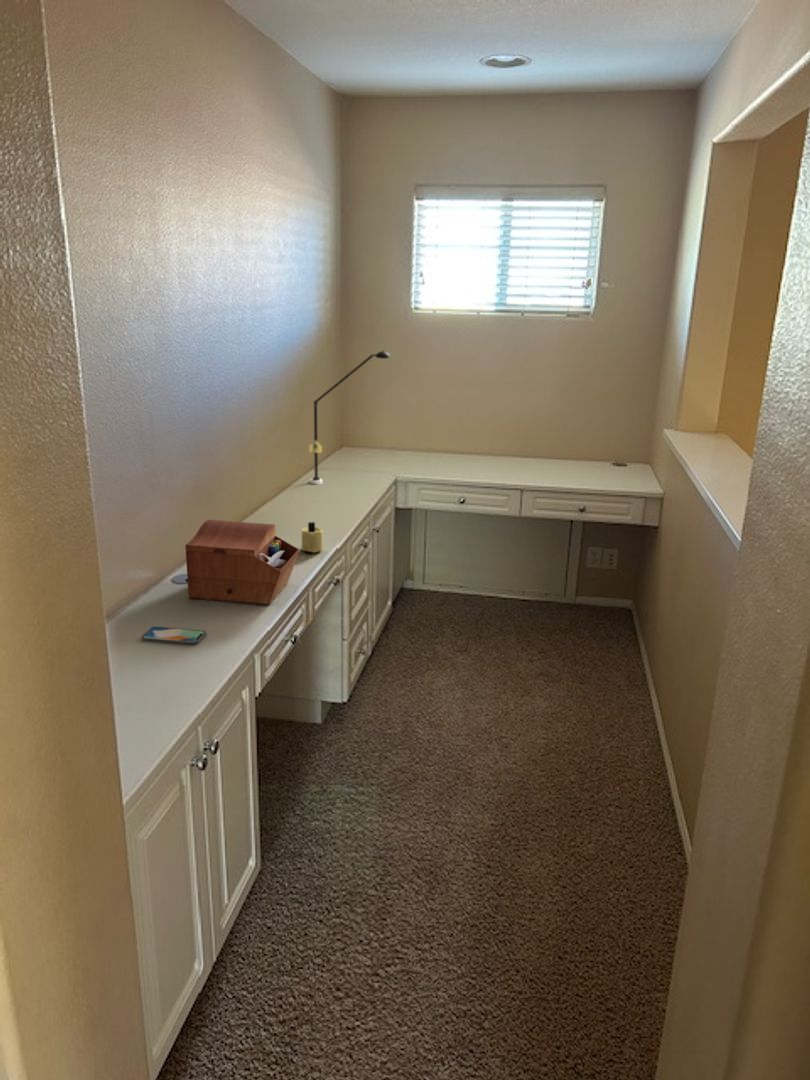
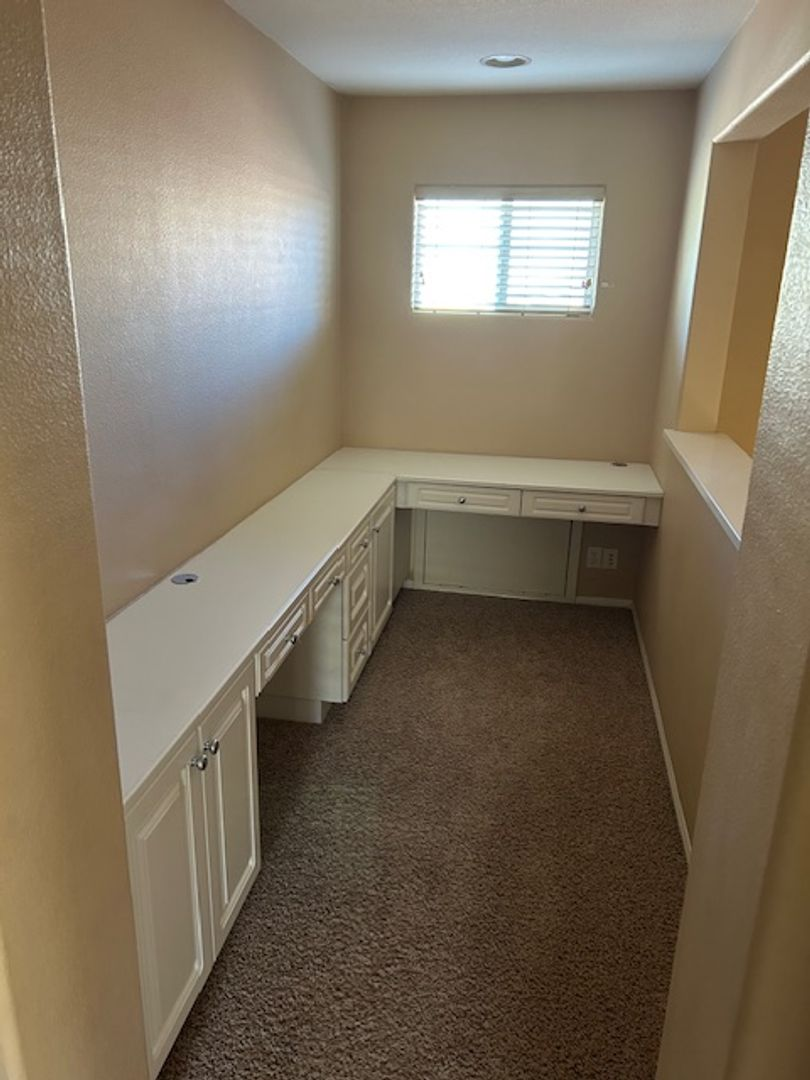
- candle [300,521,324,554]
- sewing box [184,519,300,606]
- smartphone [141,625,207,646]
- desk lamp [308,349,391,485]
